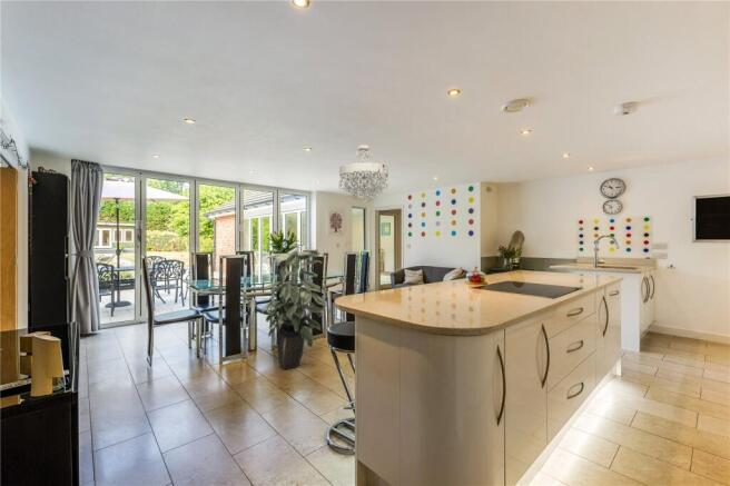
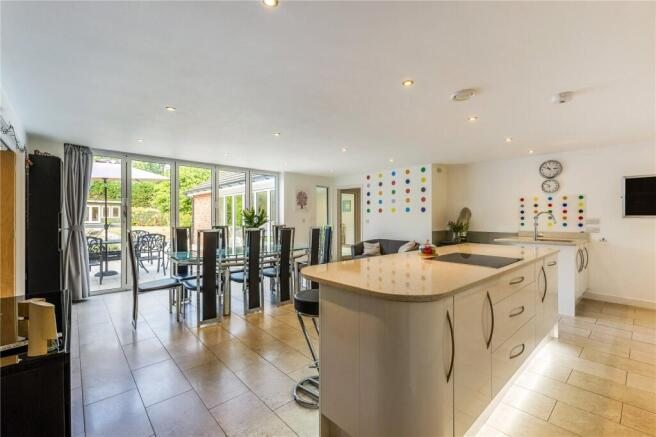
- indoor plant [260,242,328,370]
- chandelier [337,143,391,204]
